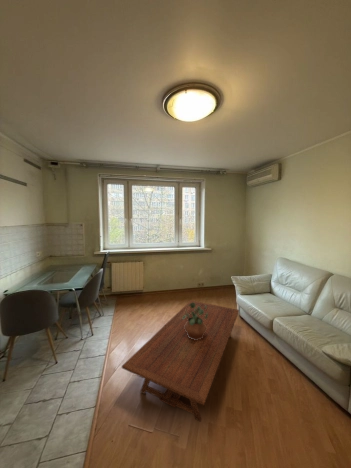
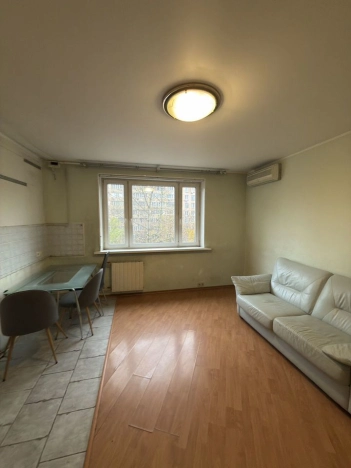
- coffee table [121,299,240,423]
- potted plant [182,302,208,340]
